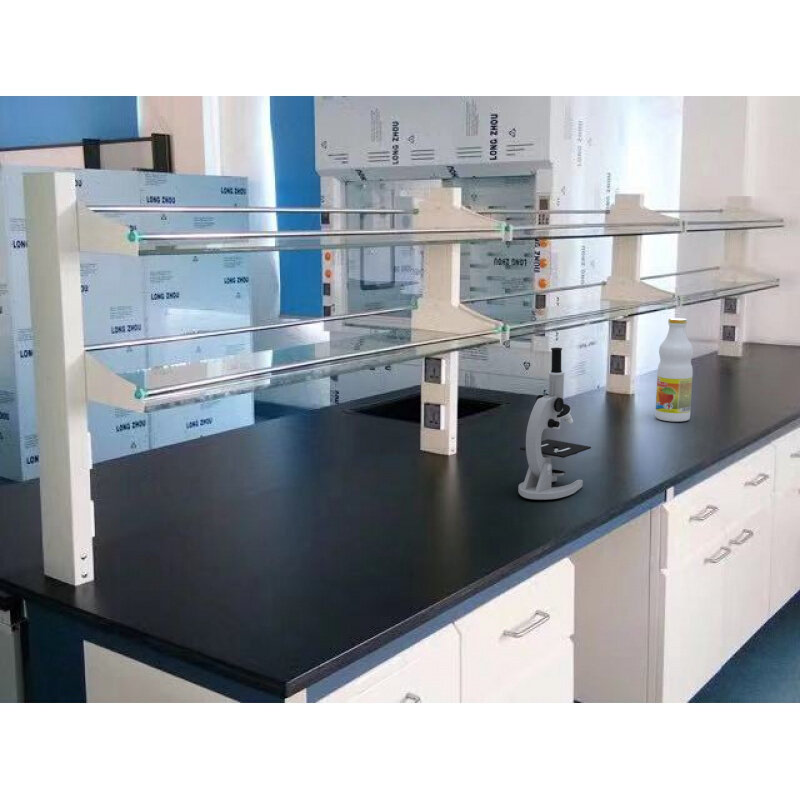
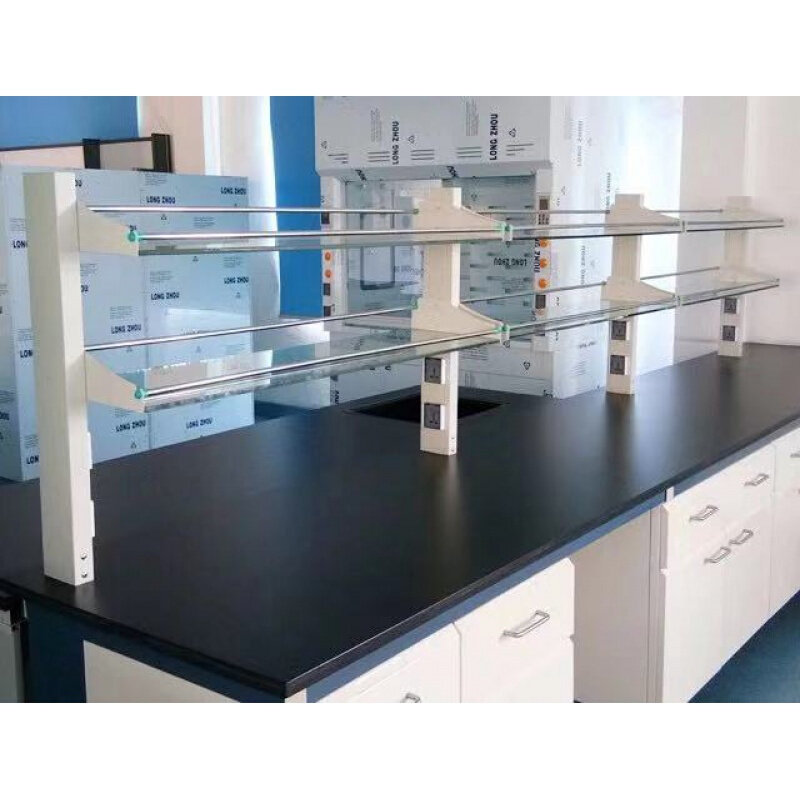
- beverage bottle [654,317,694,423]
- microscope [517,347,592,501]
